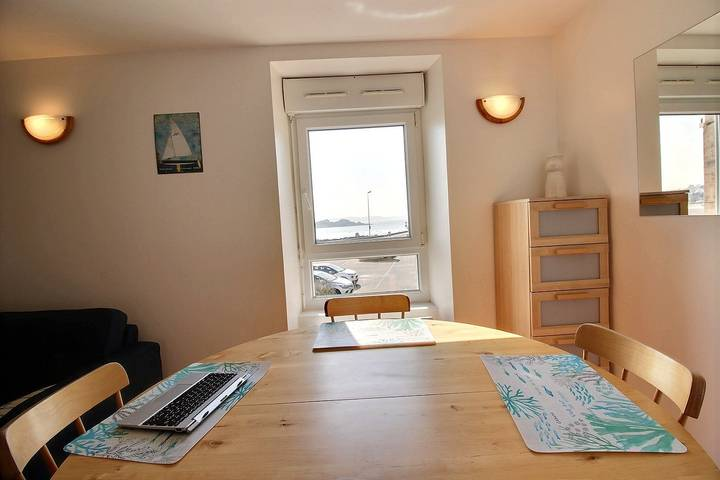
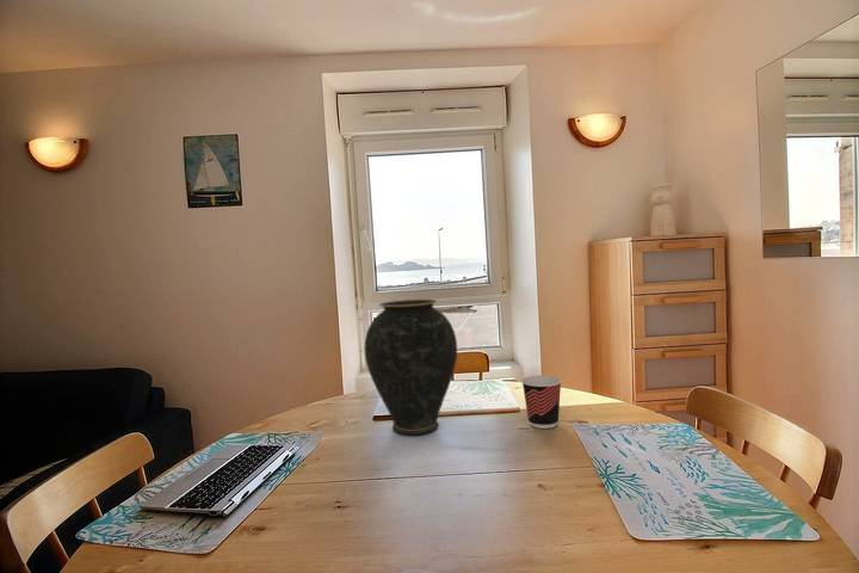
+ vase [364,298,458,436]
+ cup [520,375,563,430]
